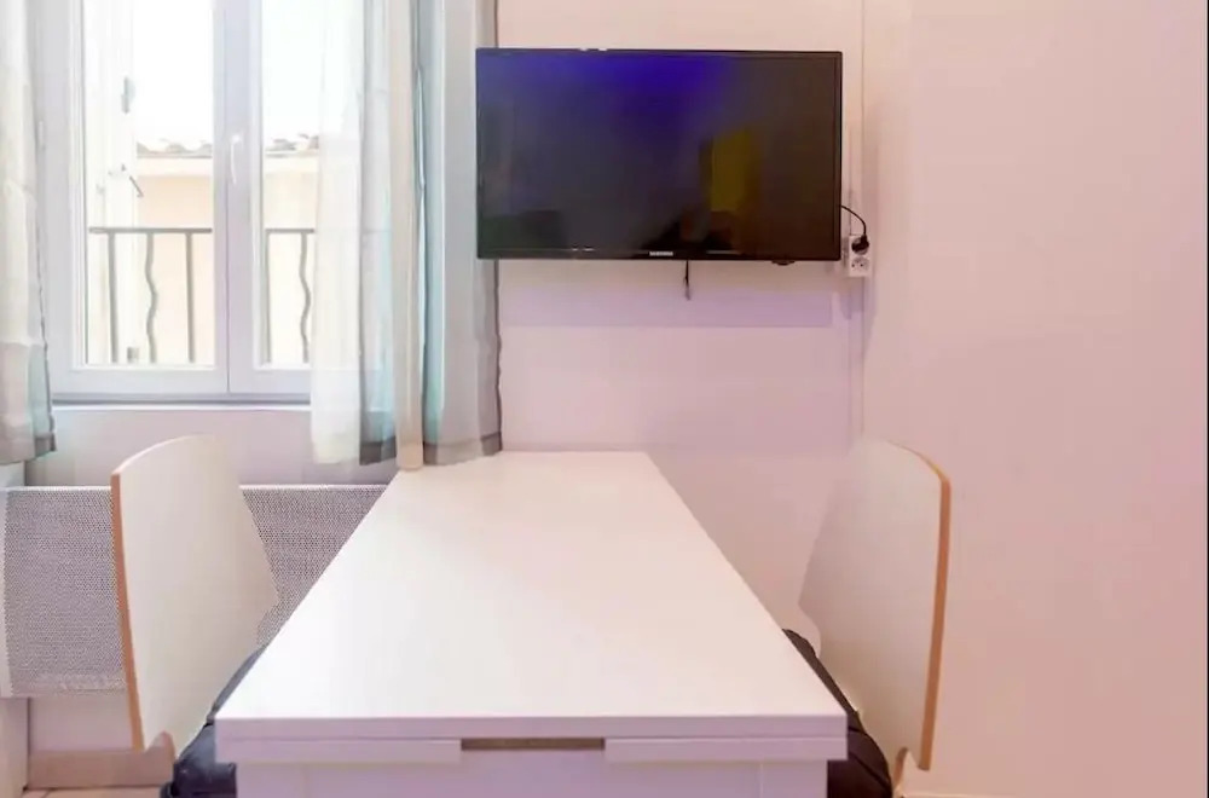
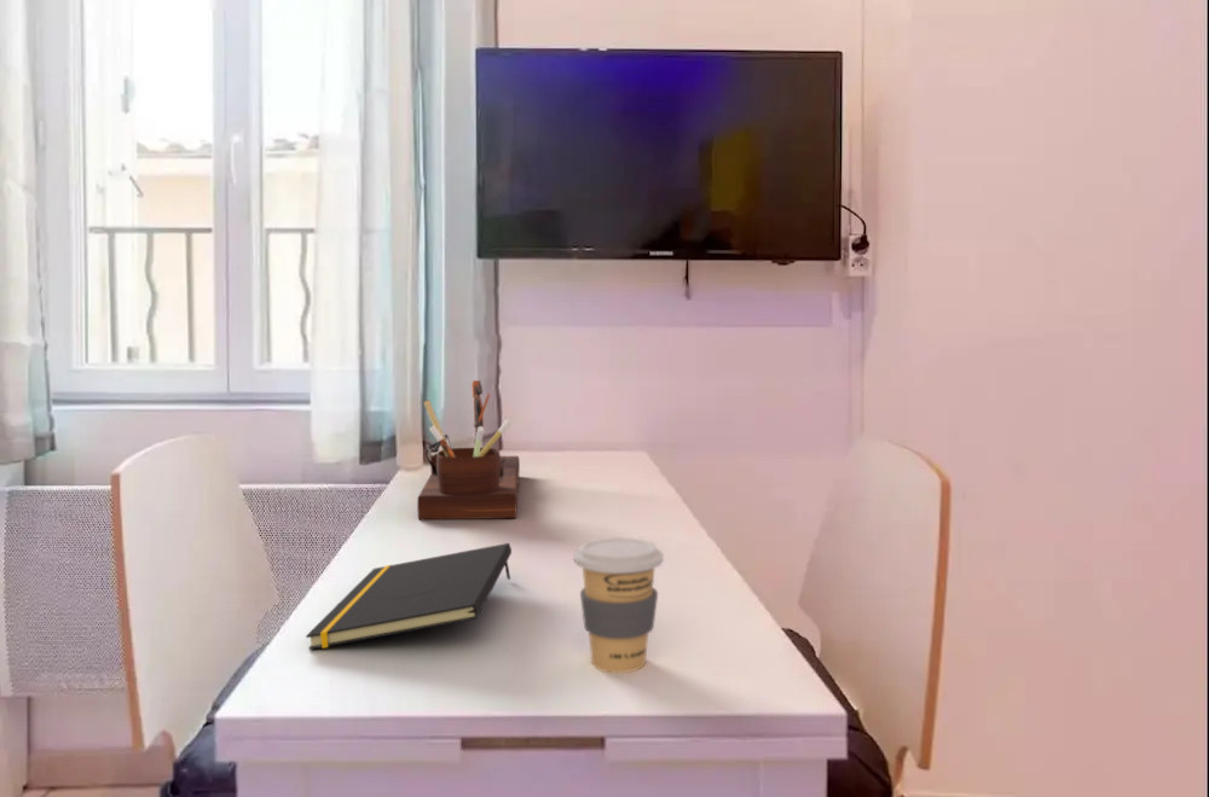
+ notepad [305,542,513,651]
+ coffee cup [572,536,665,674]
+ desk organizer [416,379,521,520]
